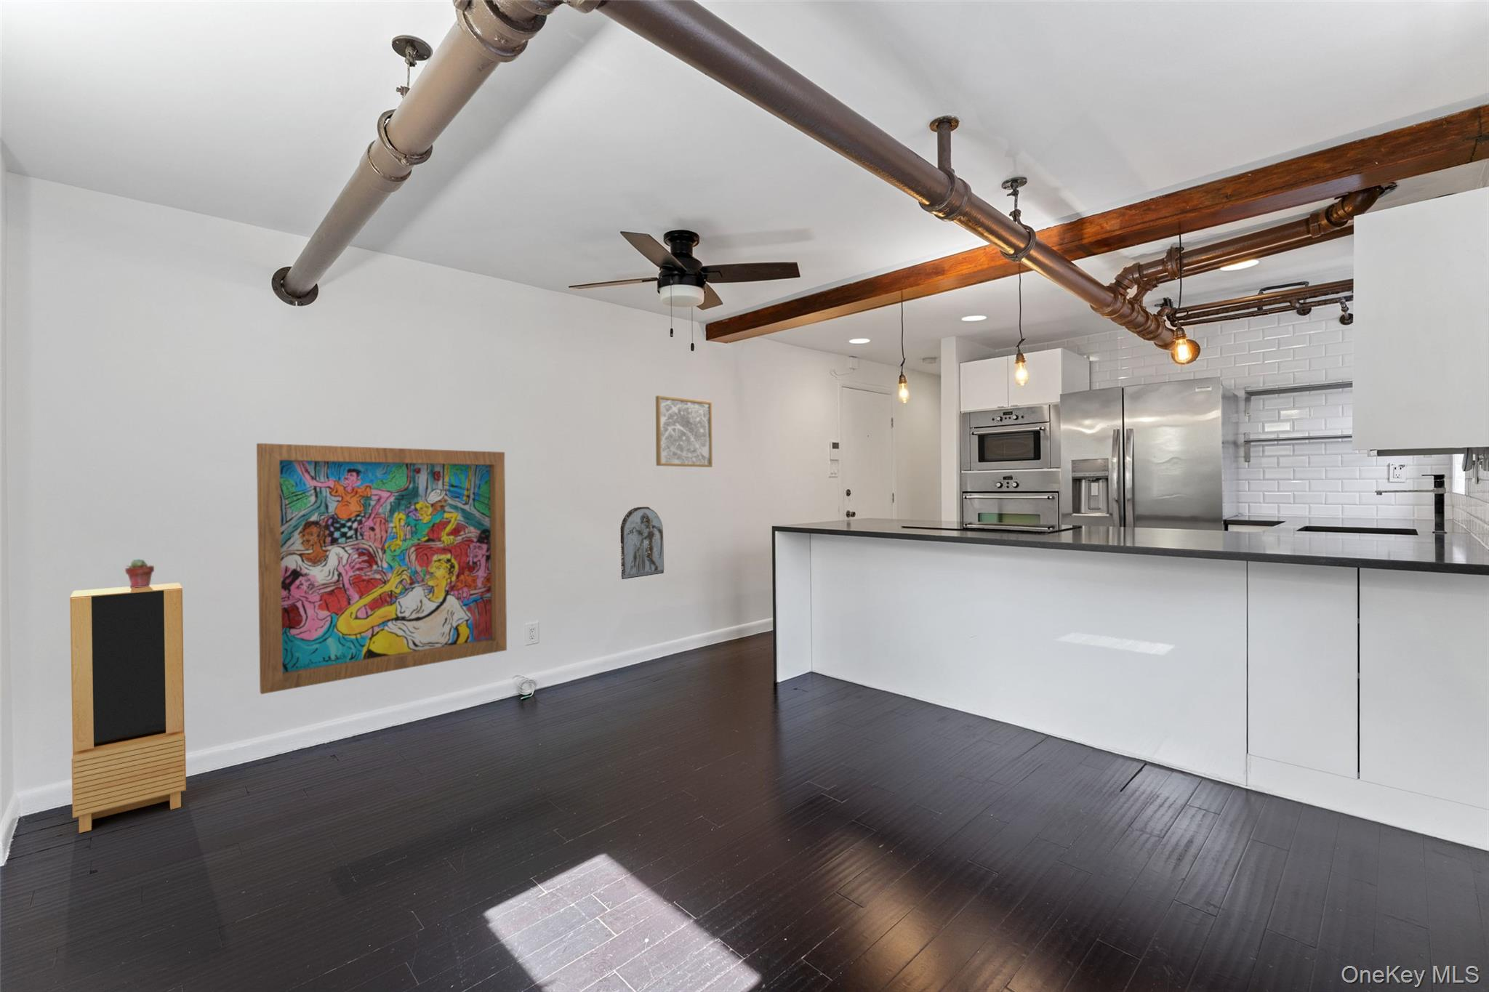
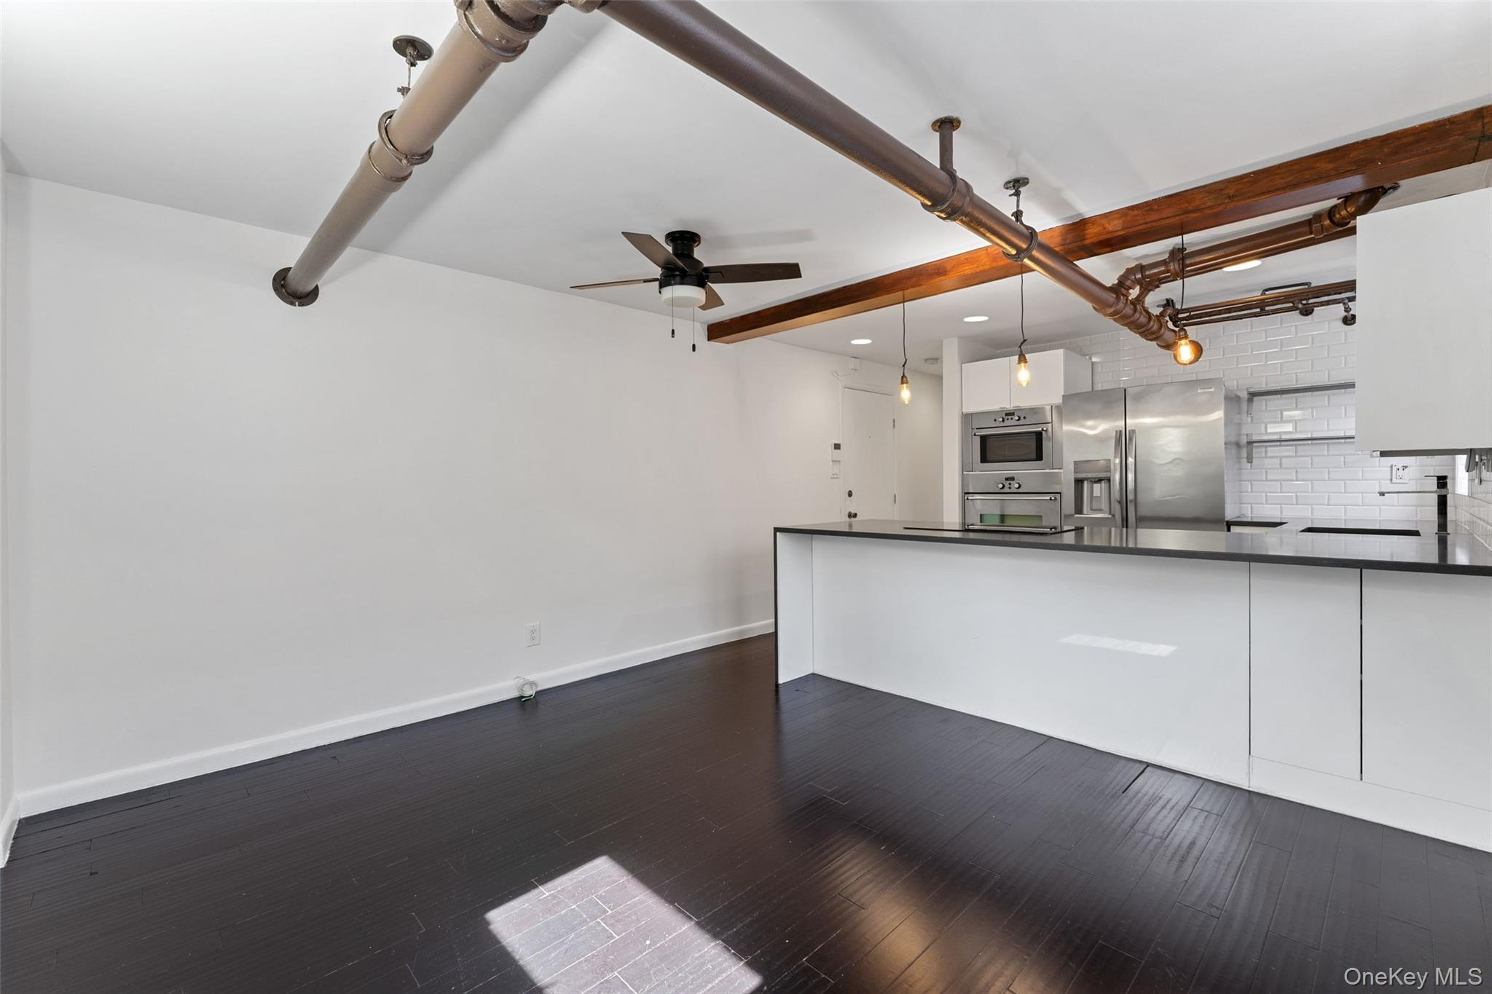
- bas-relief sculpture [620,506,664,580]
- storage cabinet [69,582,187,834]
- wall art [655,394,713,468]
- potted succulent [124,558,155,588]
- wooden panel [256,443,507,695]
